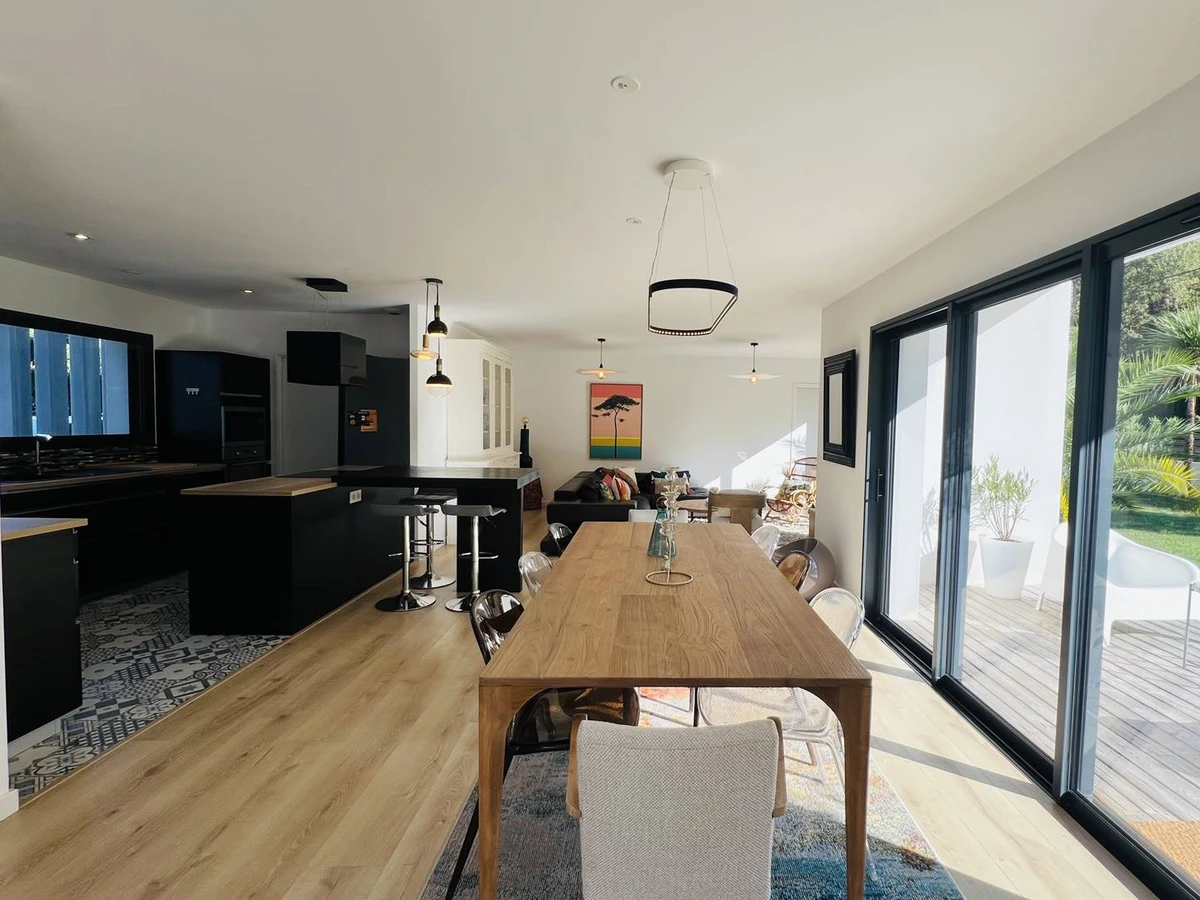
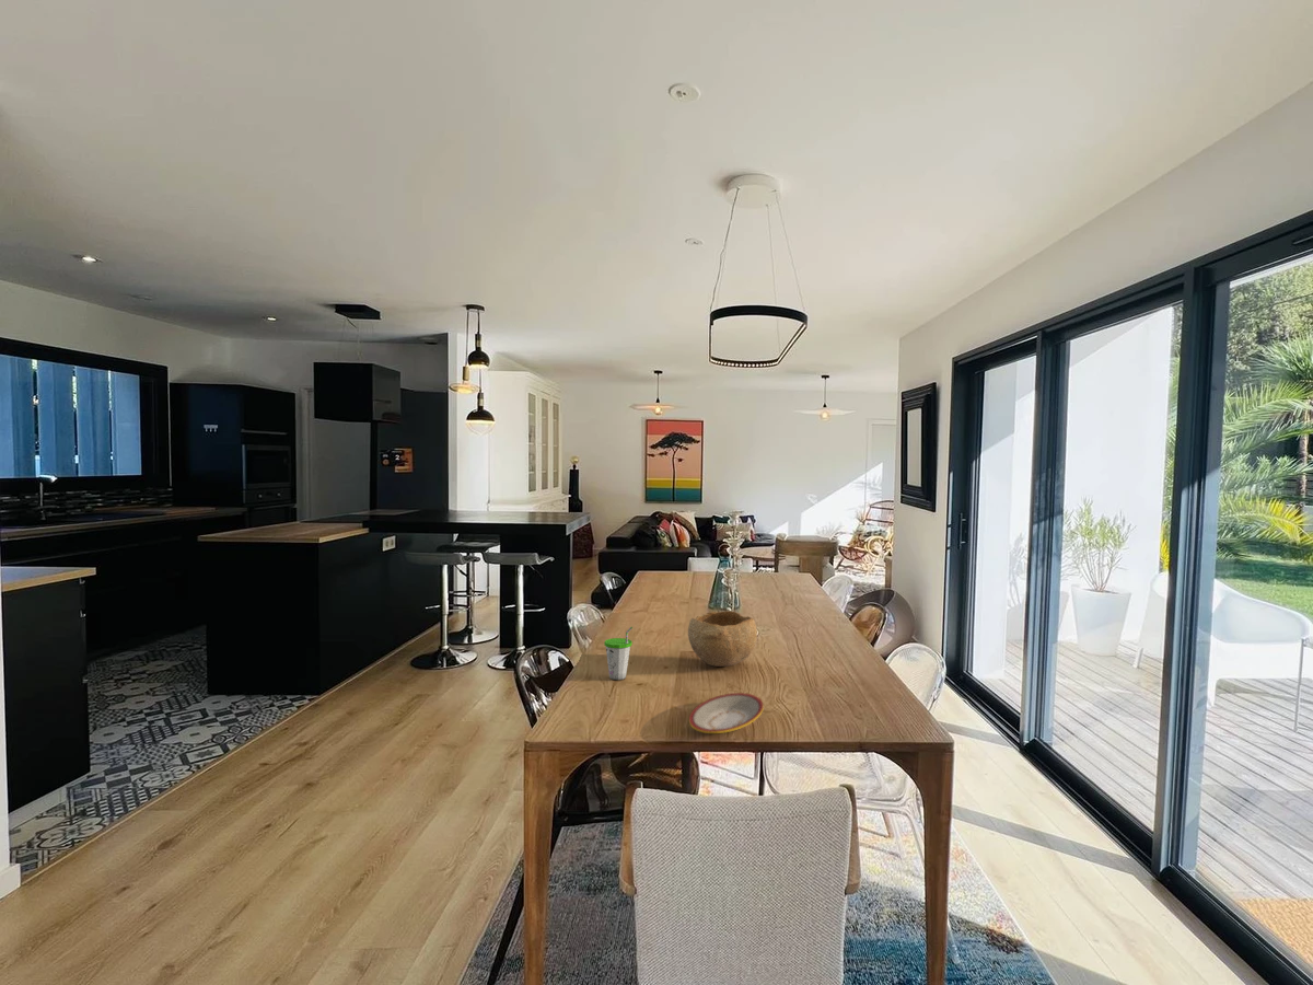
+ cup [603,626,634,681]
+ bowl [687,610,758,668]
+ plate [688,692,765,734]
